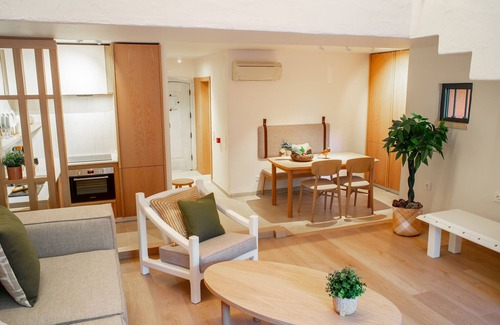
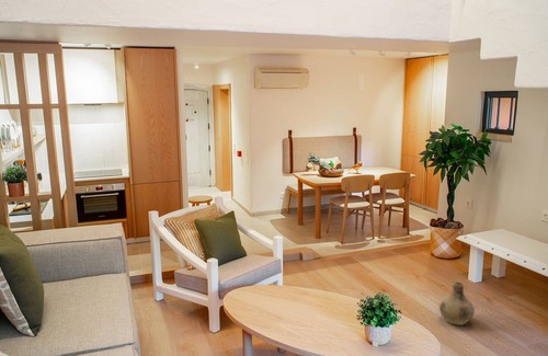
+ ceramic jug [438,280,476,326]
